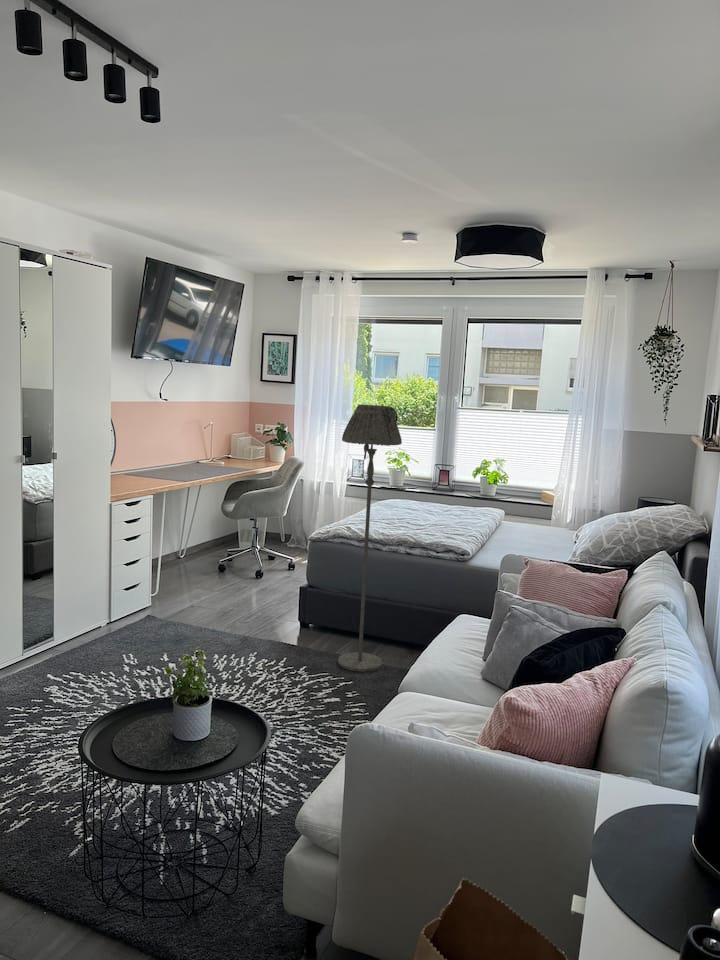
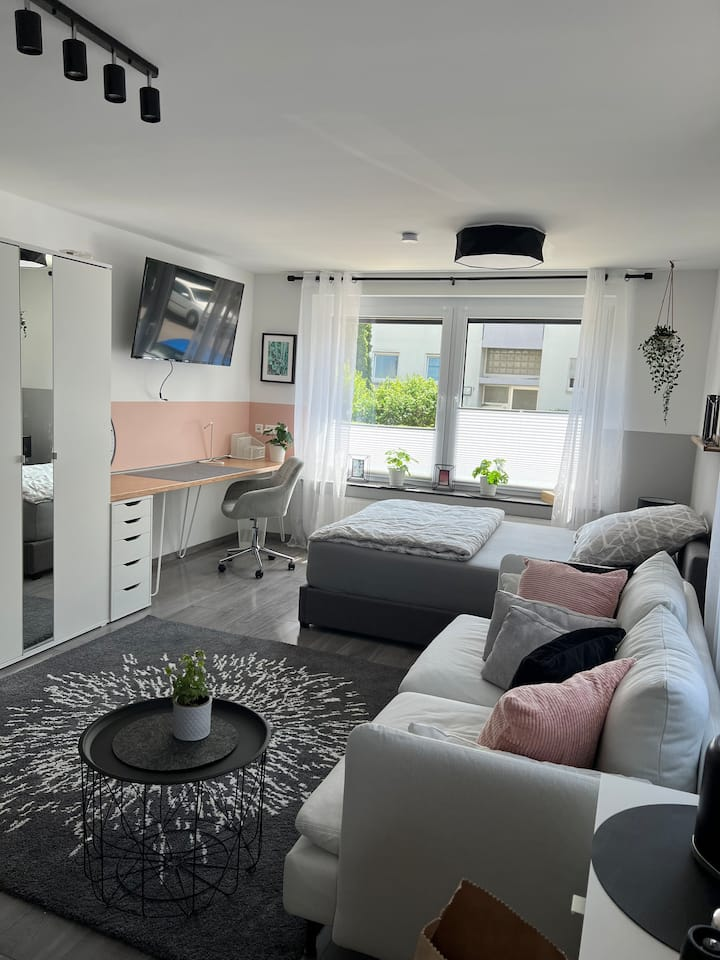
- floor lamp [337,403,403,673]
